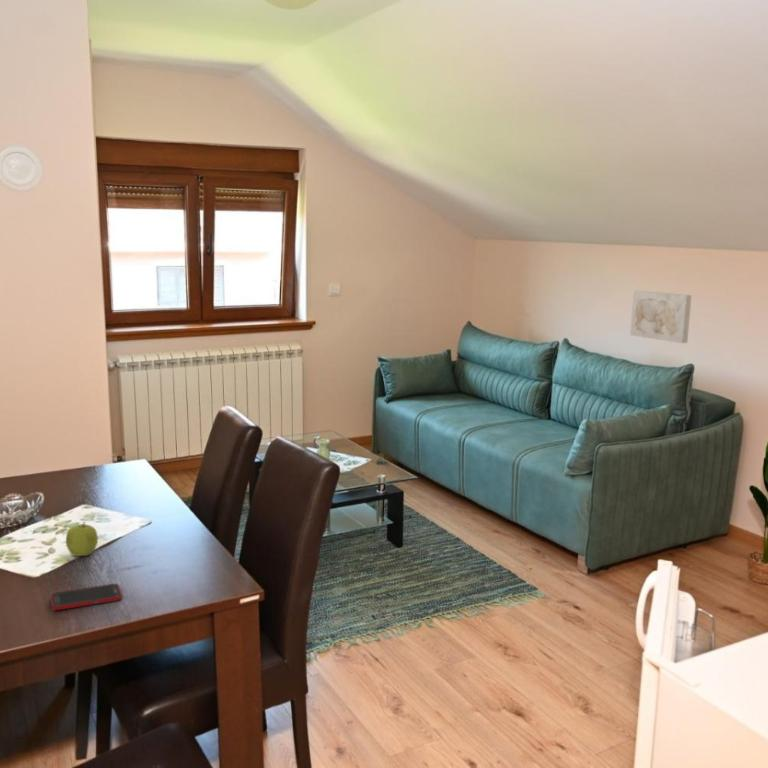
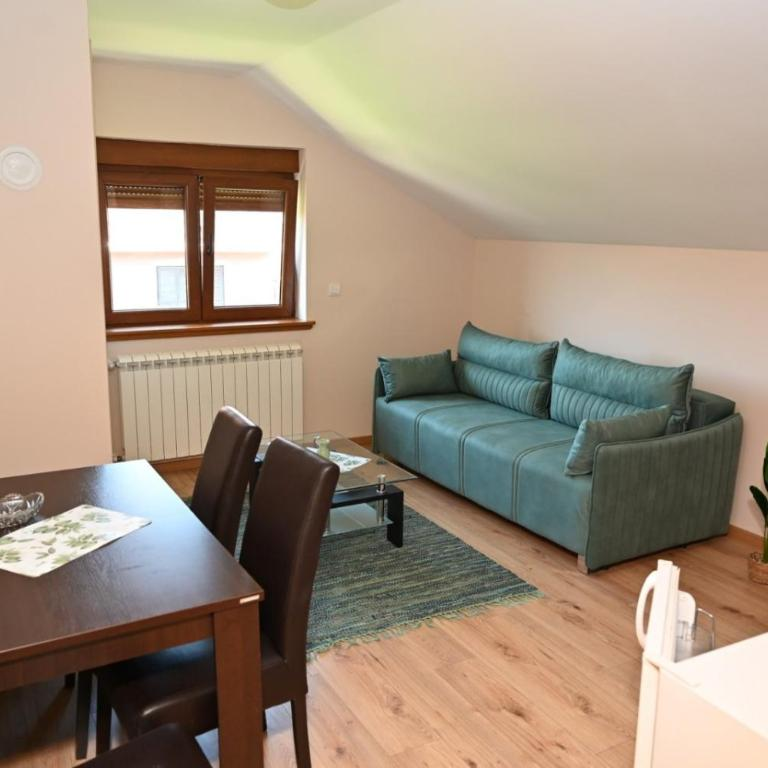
- fruit [65,521,99,557]
- cell phone [50,583,123,611]
- wall art [629,290,693,344]
